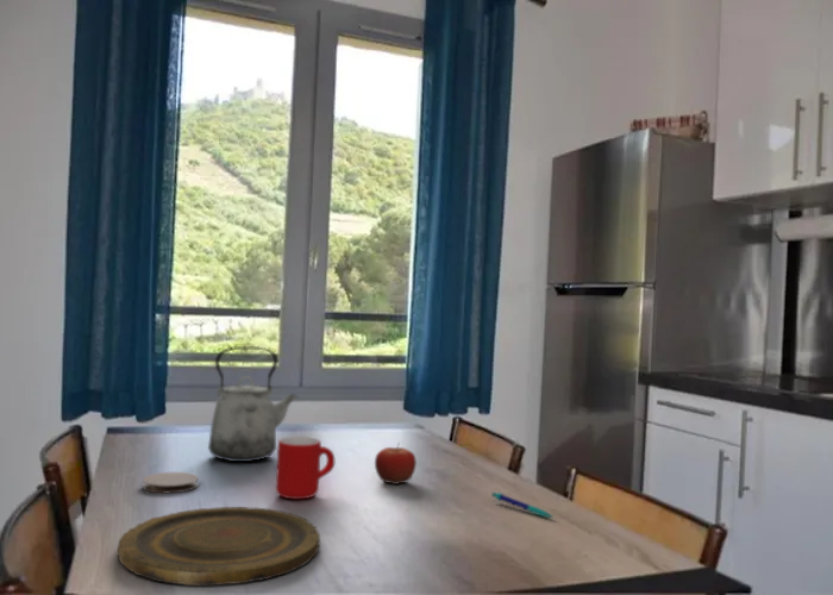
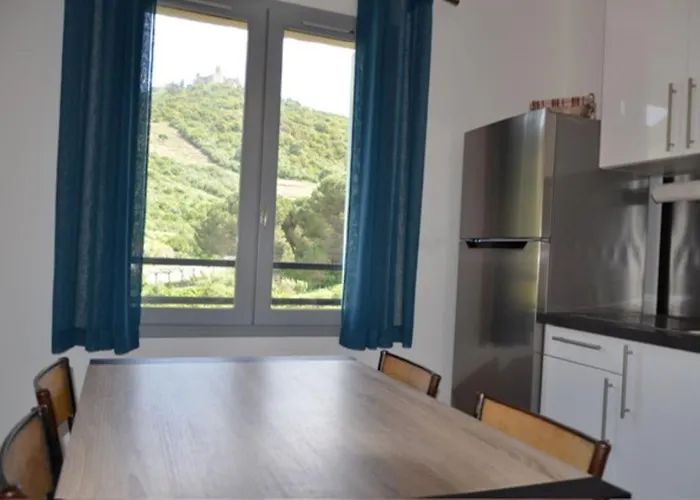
- kettle [207,345,300,463]
- mug [275,436,336,500]
- fruit [374,441,418,486]
- plate [117,506,321,587]
- pen [490,491,555,519]
- coaster [142,471,200,494]
